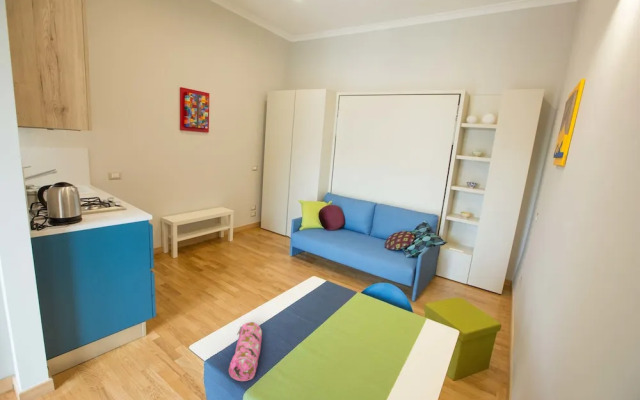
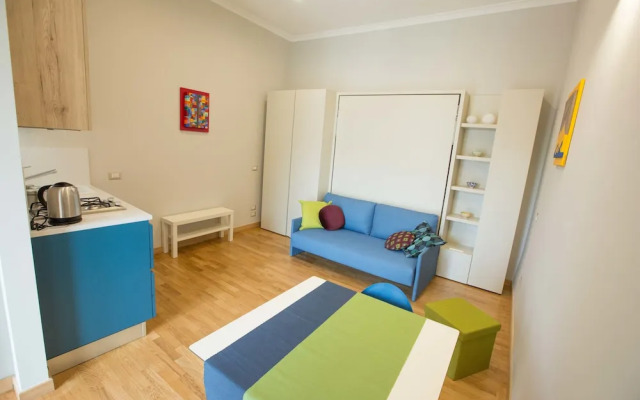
- pencil case [228,321,263,382]
